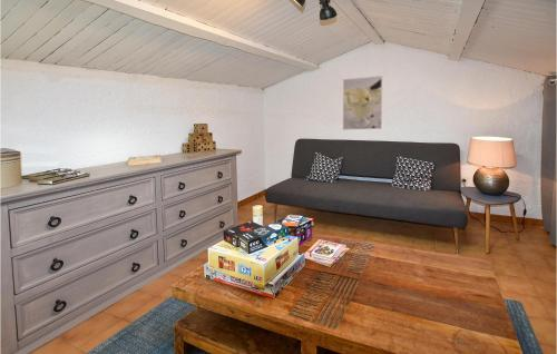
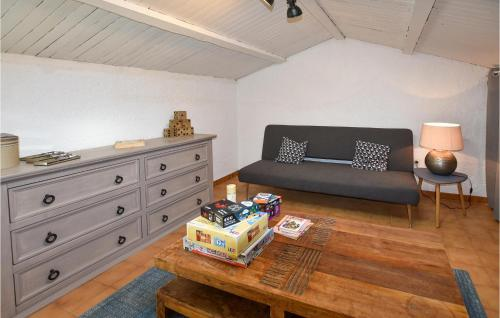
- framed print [342,75,383,131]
